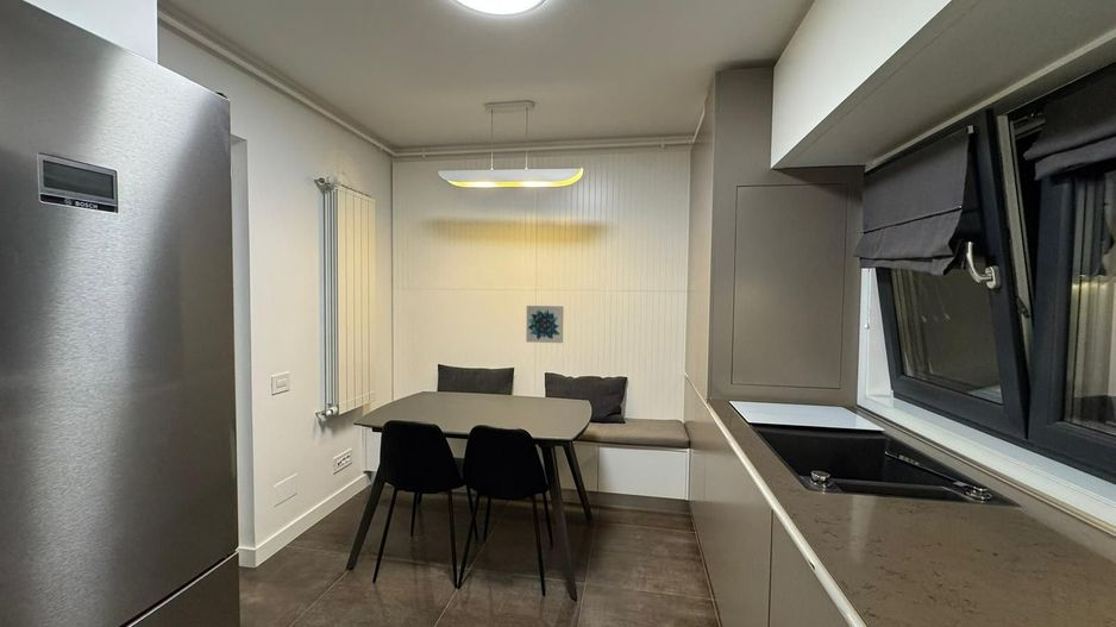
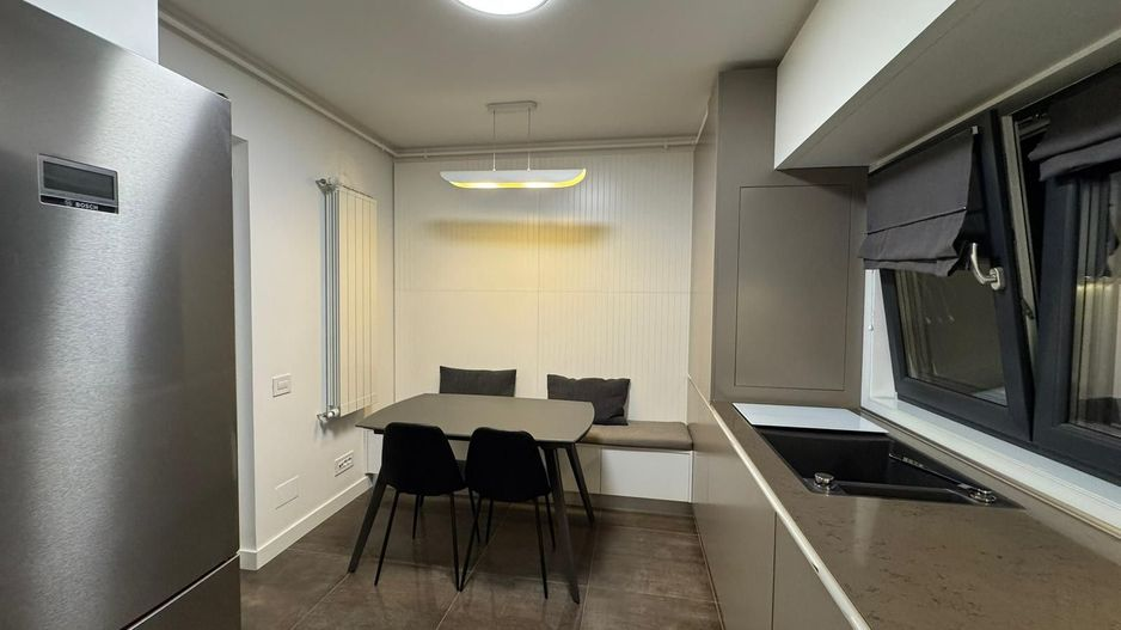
- wall art [525,305,564,344]
